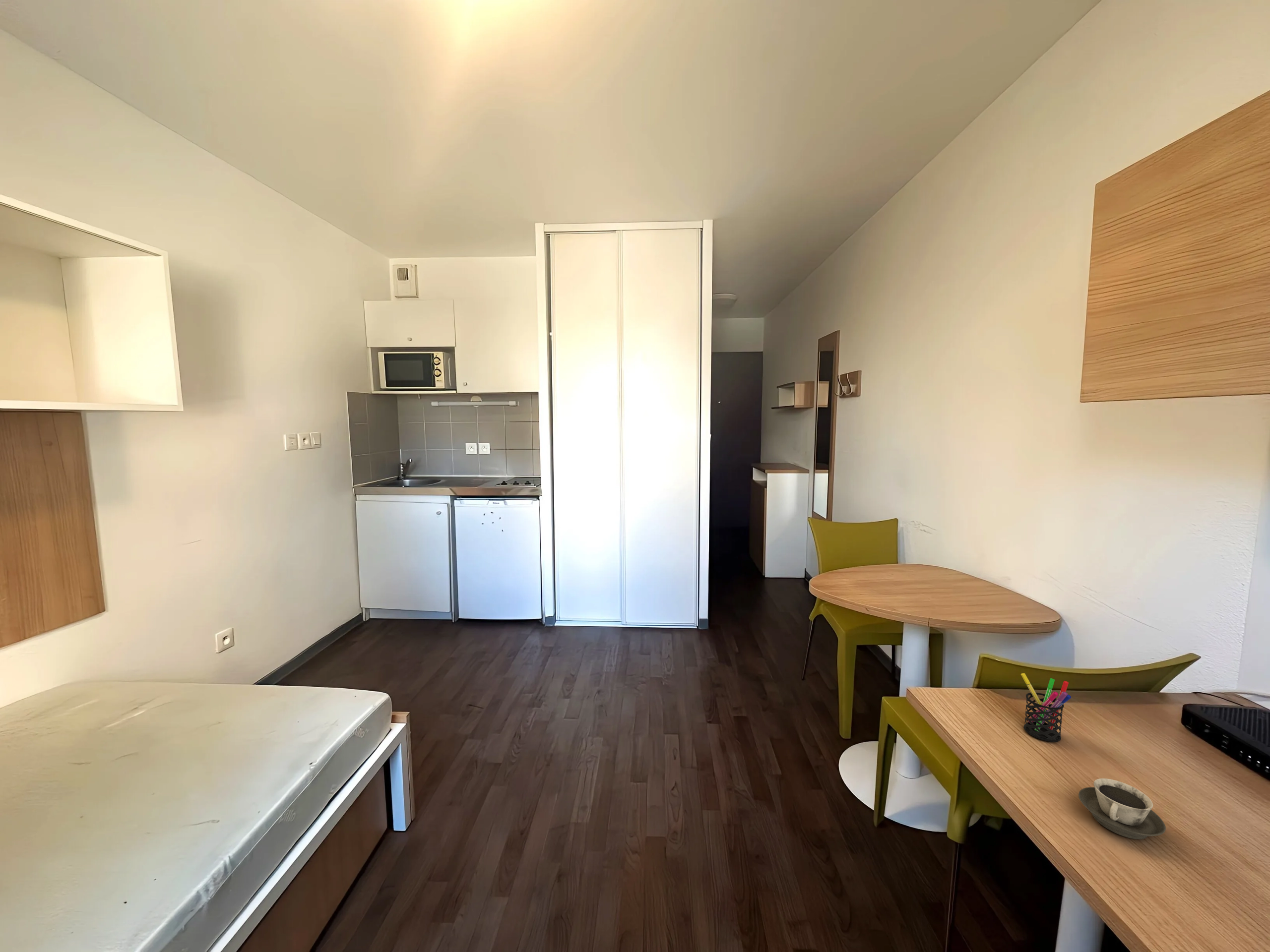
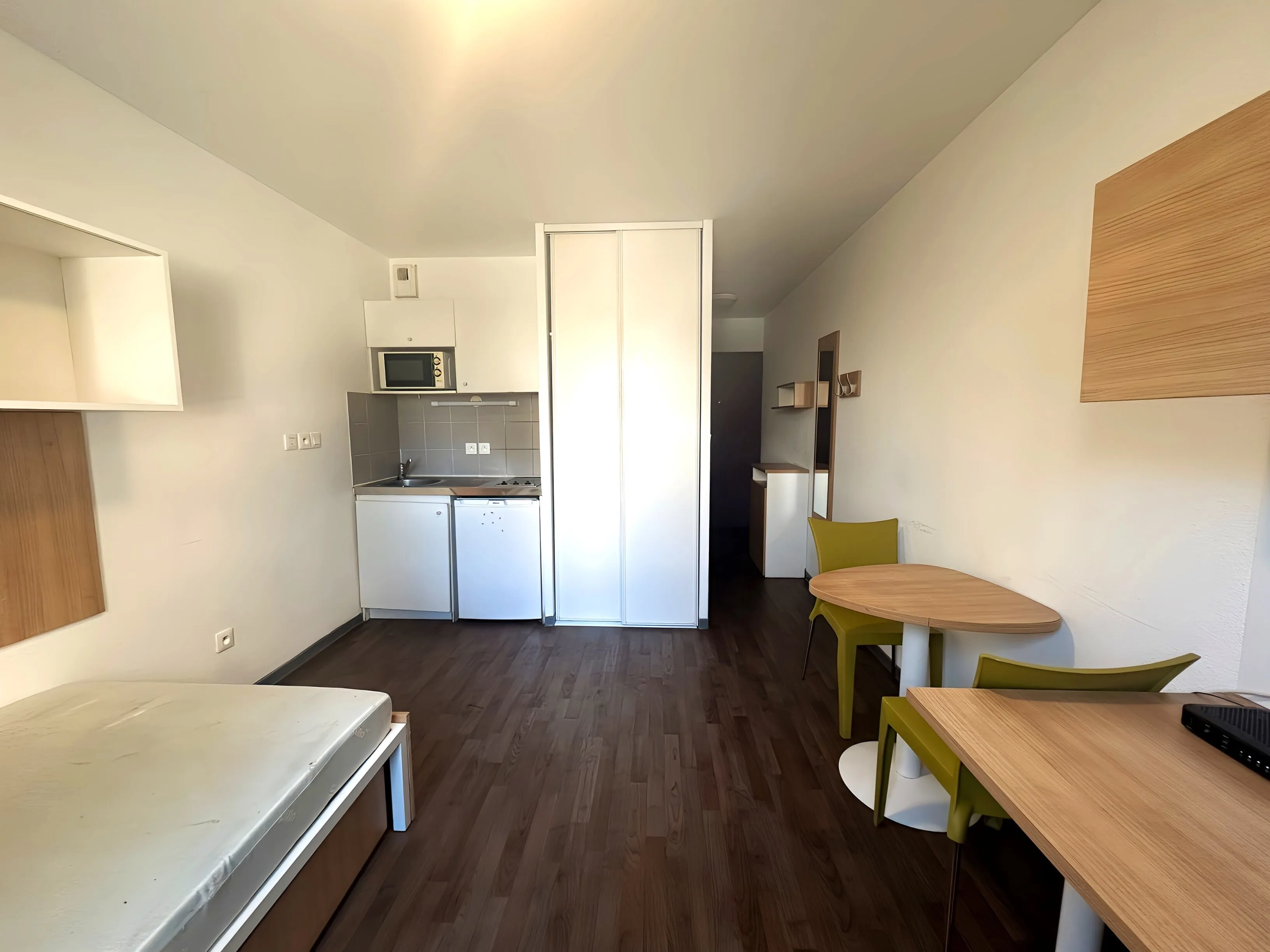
- cup [1078,778,1166,840]
- pen holder [1020,673,1072,742]
